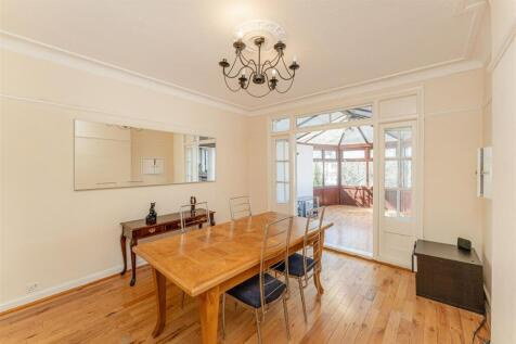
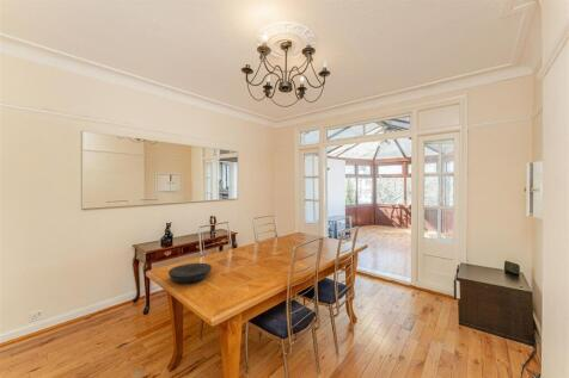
+ plate [167,262,213,284]
